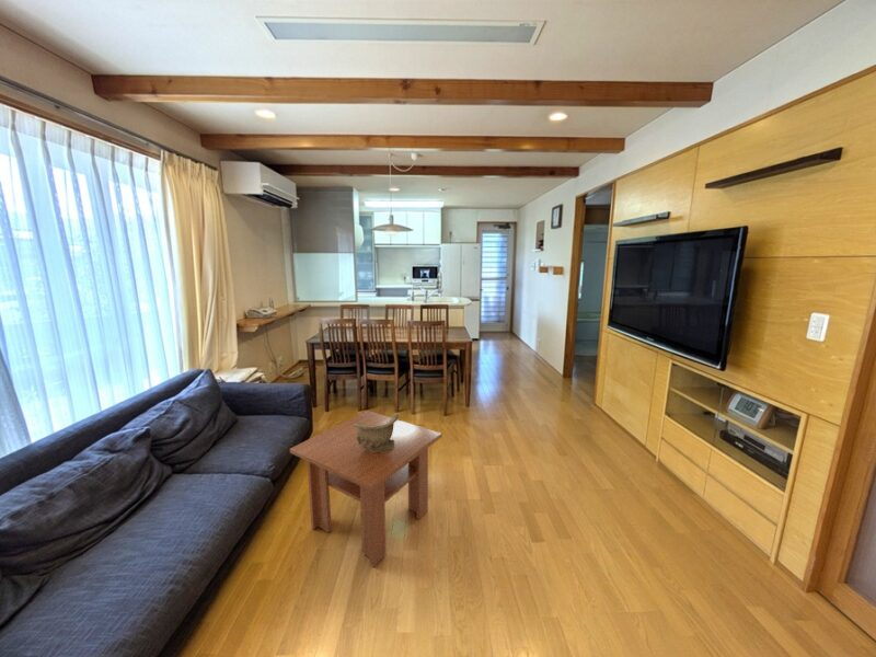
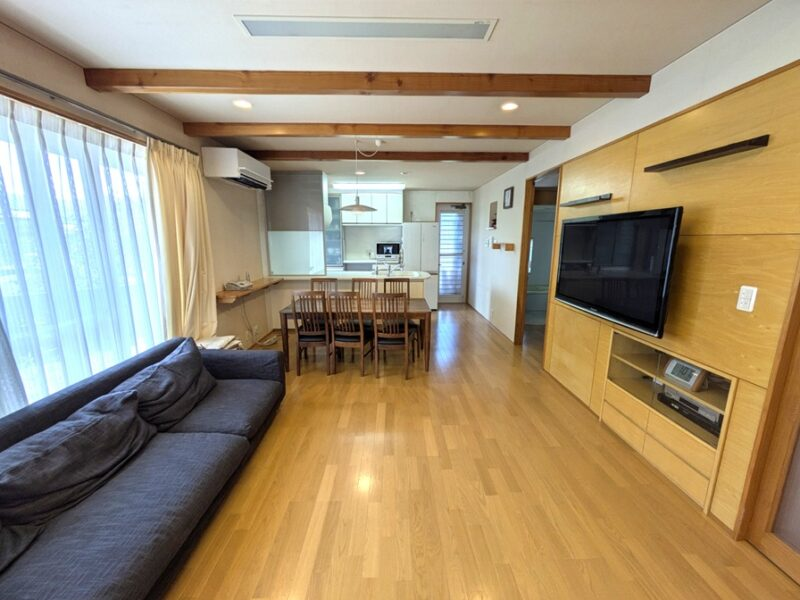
- coffee table [289,410,442,568]
- decorative bowl [354,413,400,452]
